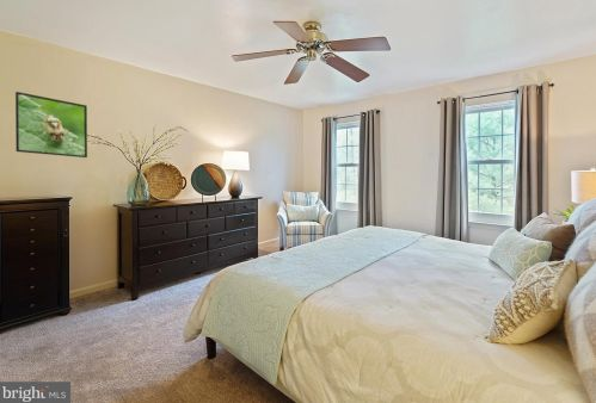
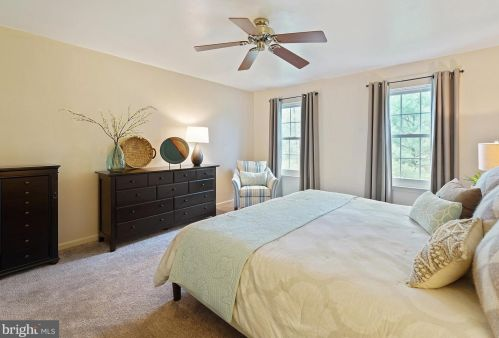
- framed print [14,91,88,159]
